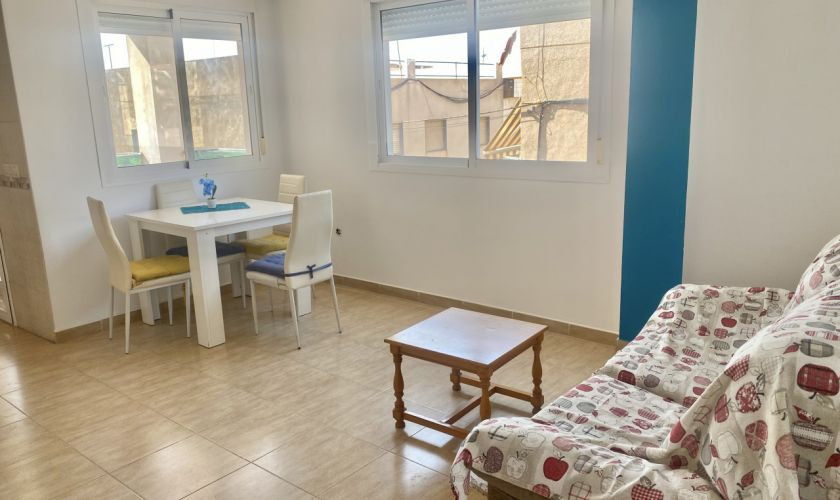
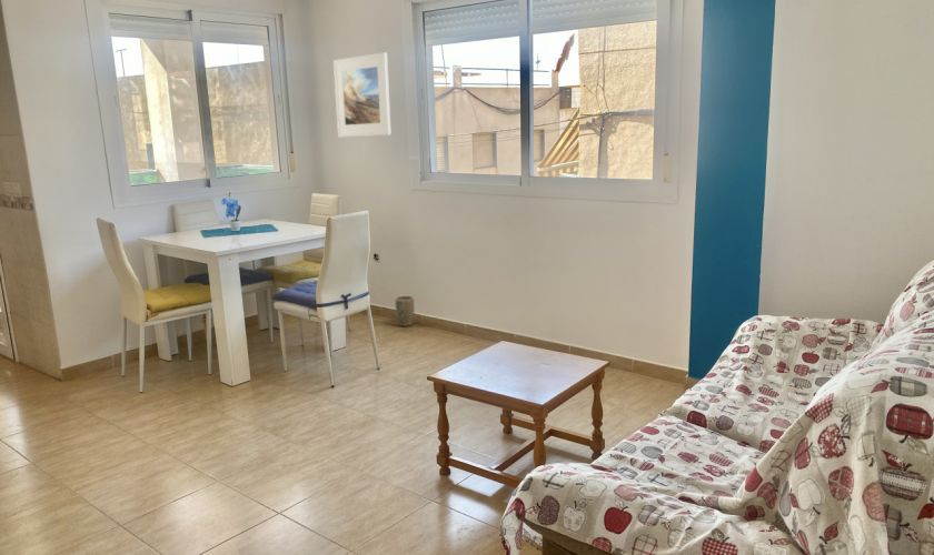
+ plant pot [395,295,415,327]
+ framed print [332,51,393,139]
